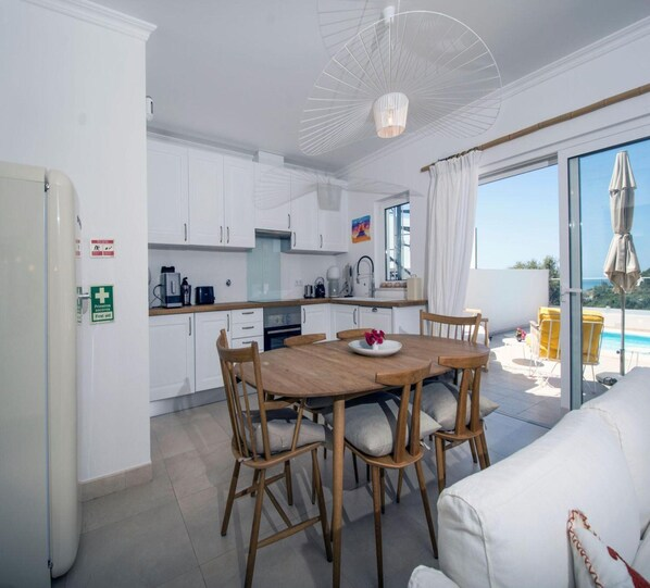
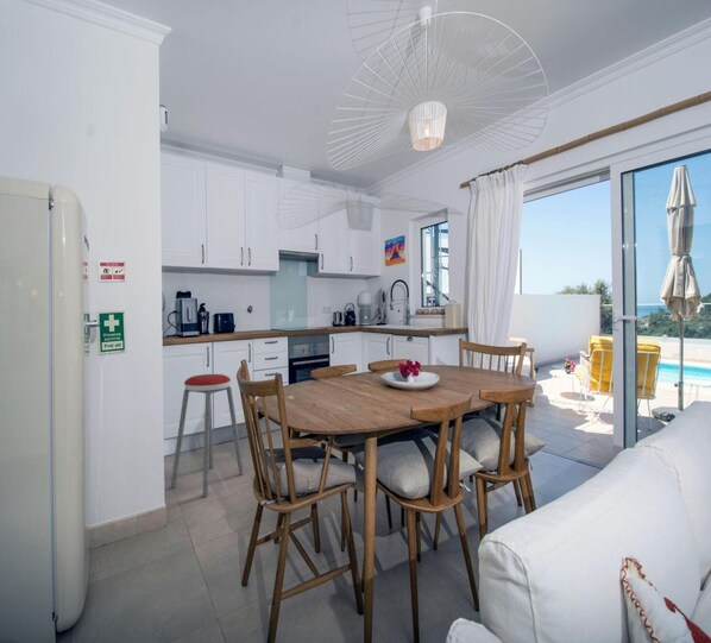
+ music stool [170,373,245,498]
